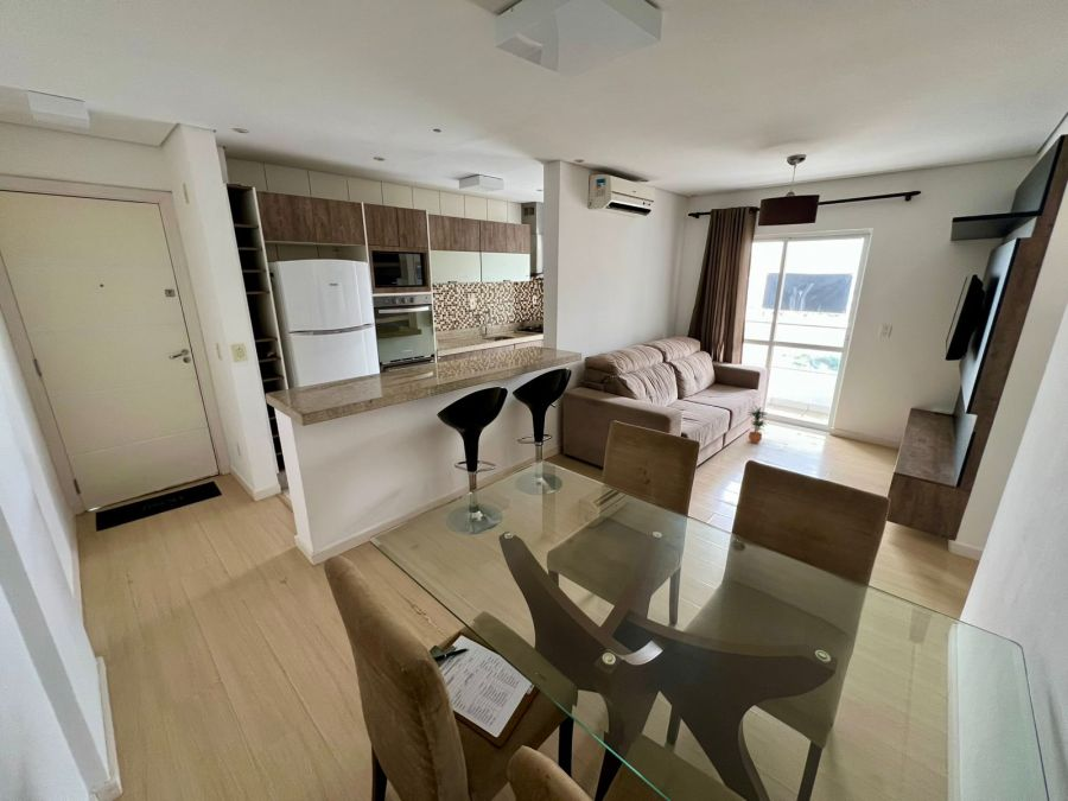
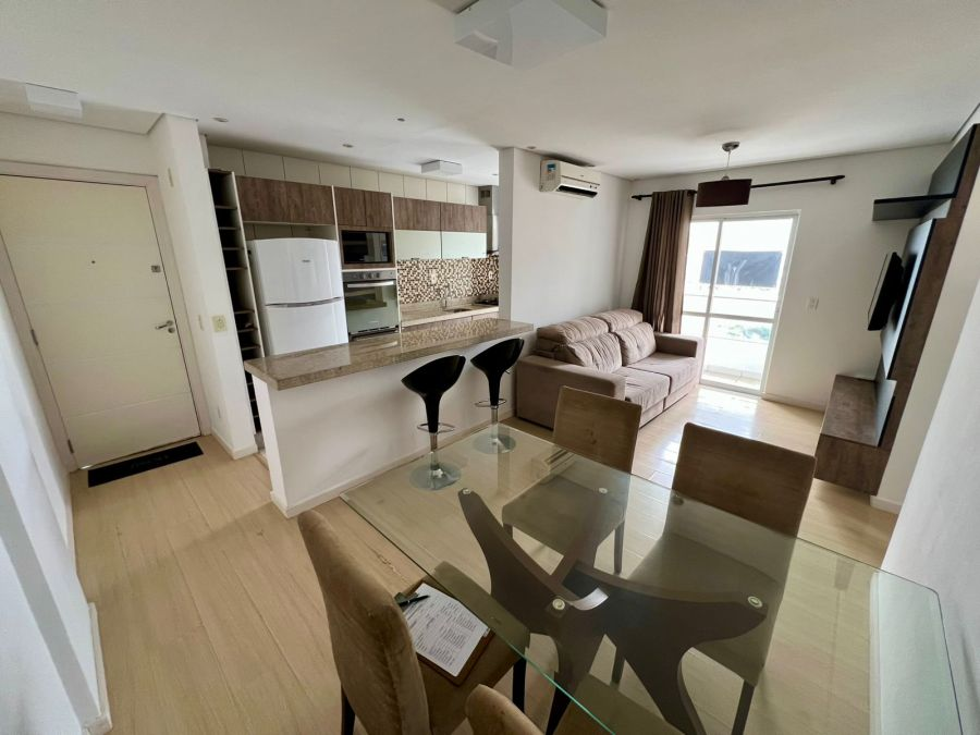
- potted plant [746,403,768,445]
